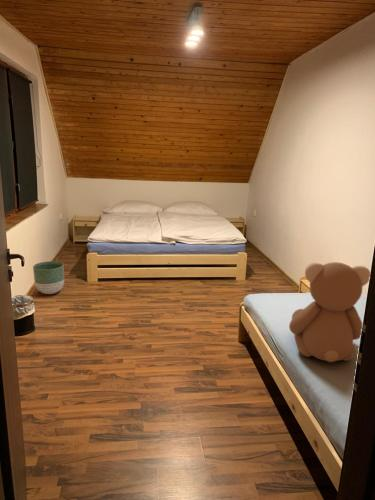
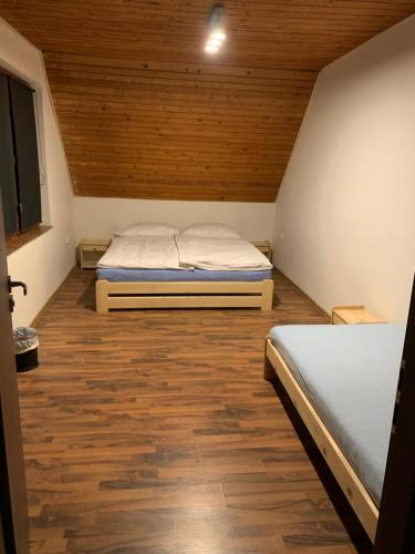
- planter [32,260,65,295]
- teddy bear [288,261,371,363]
